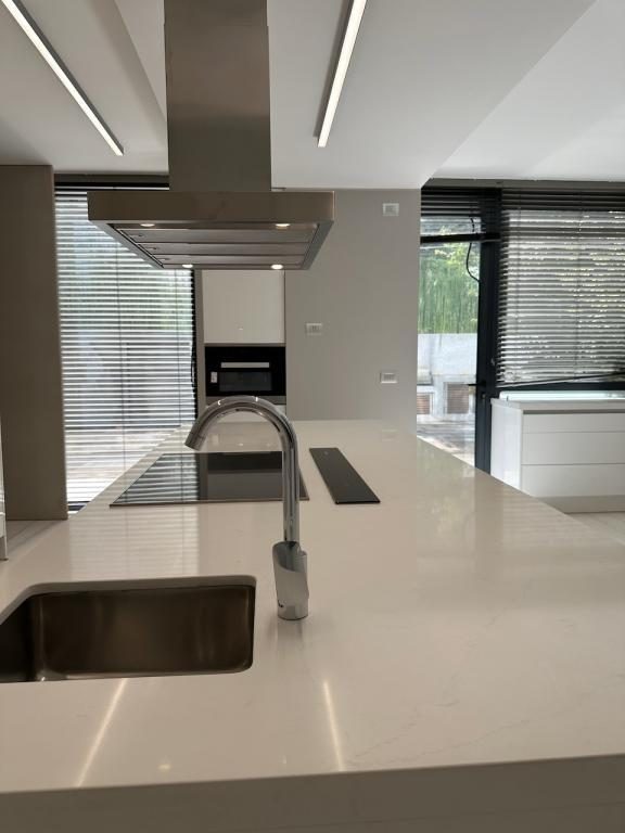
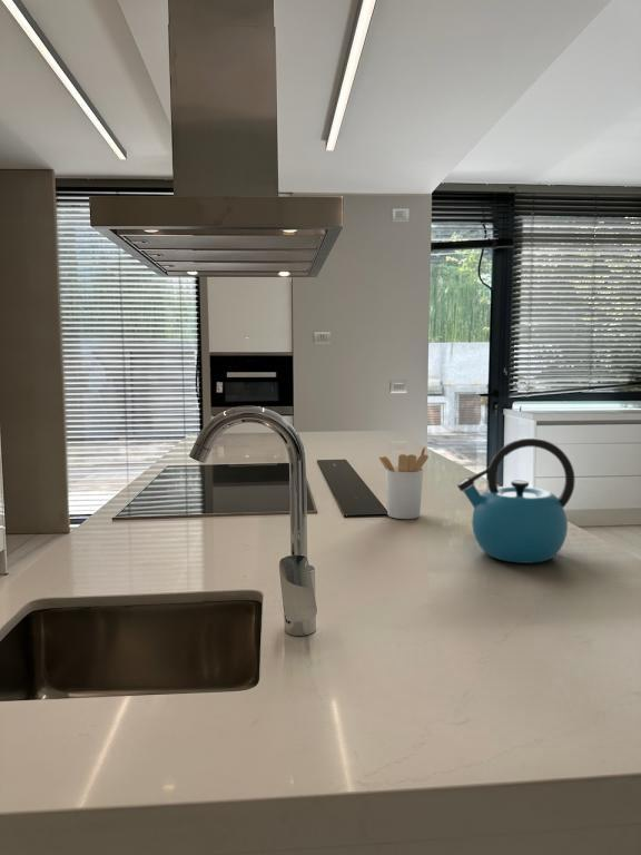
+ kettle [456,436,575,564]
+ utensil holder [378,445,430,520]
